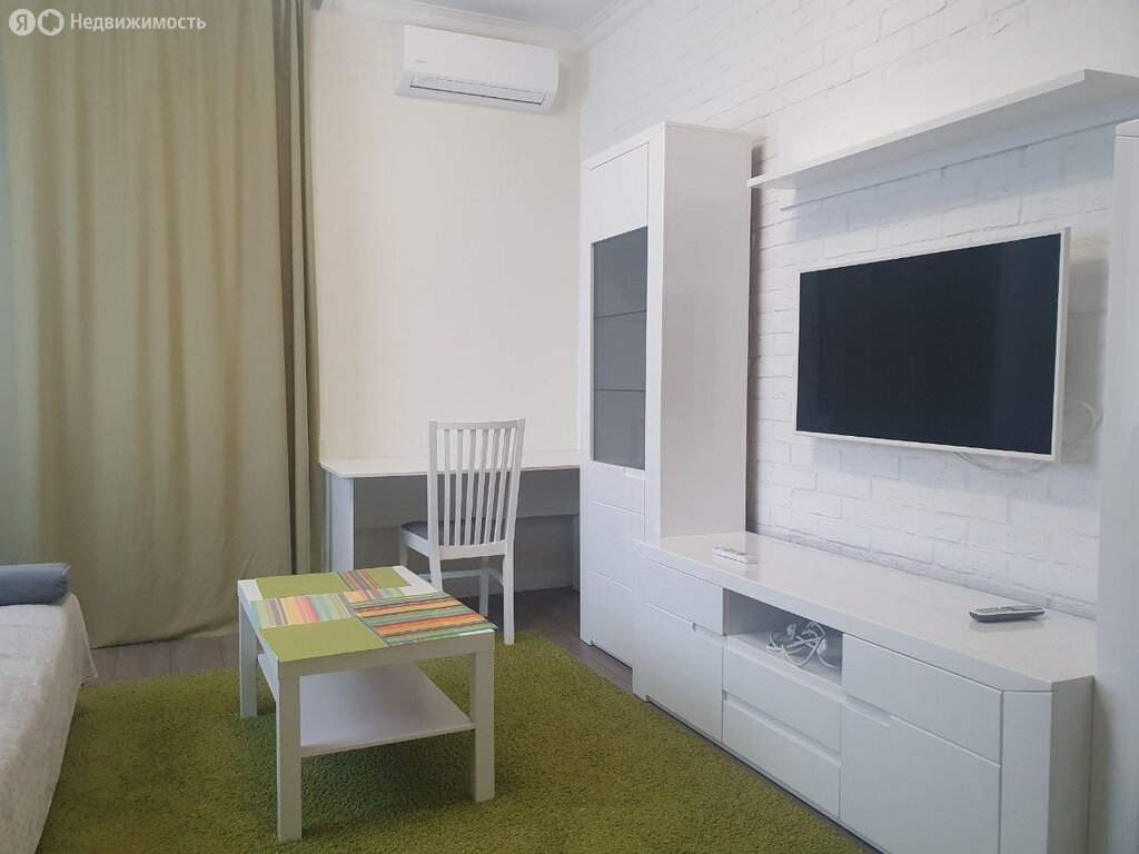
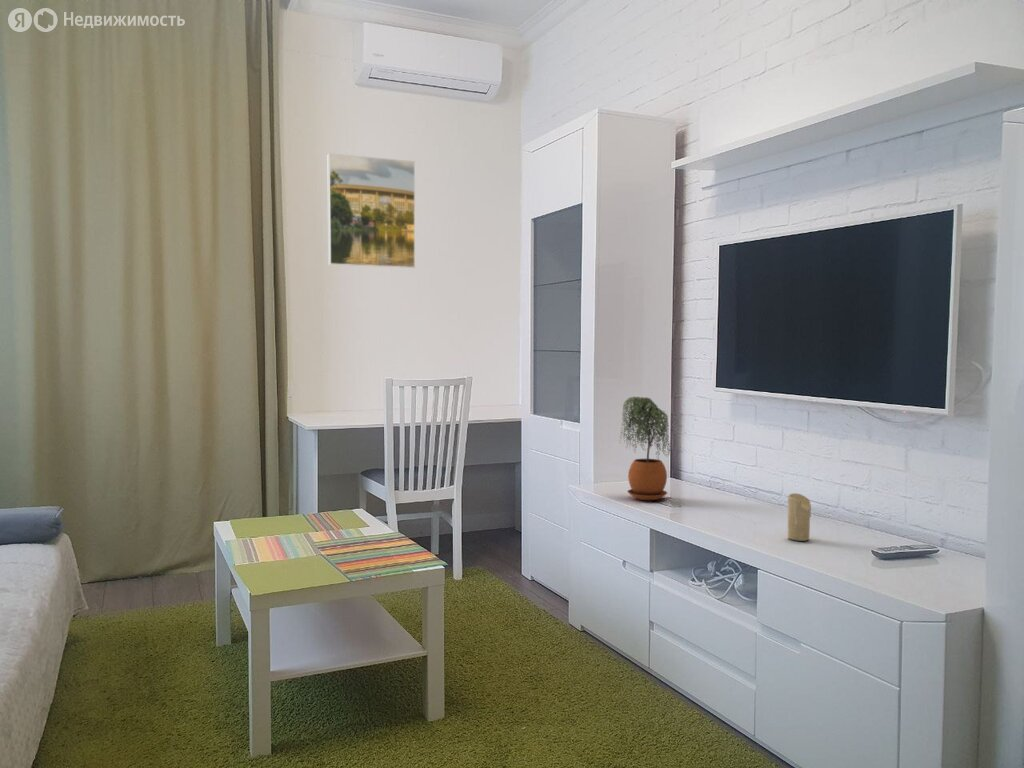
+ candle [787,492,812,542]
+ potted plant [618,396,672,501]
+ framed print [326,152,416,269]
